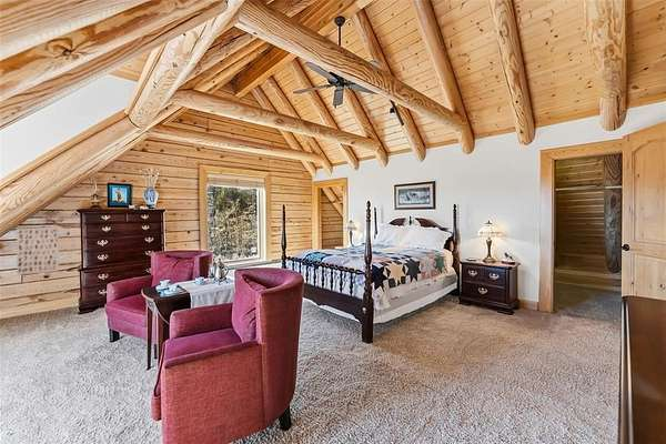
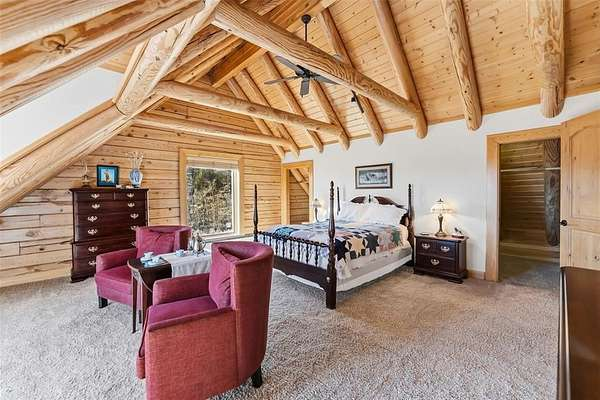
- wall art [16,226,60,276]
